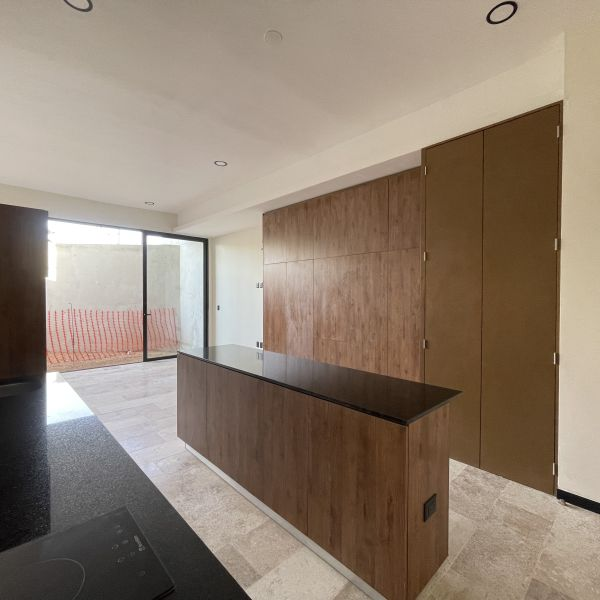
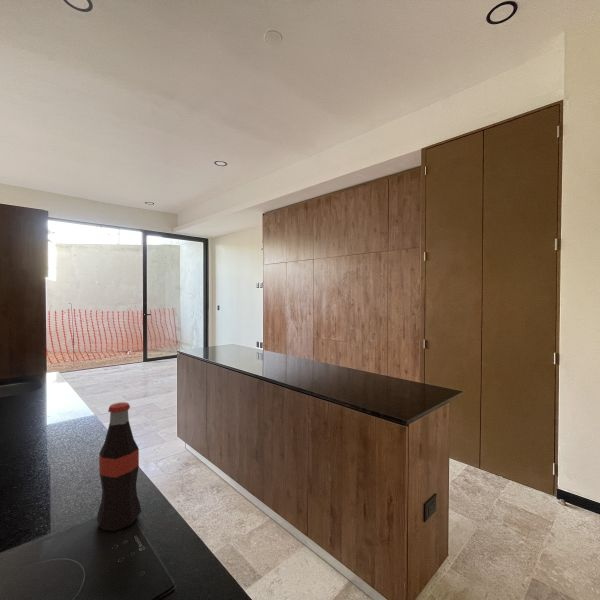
+ bottle [96,401,142,532]
